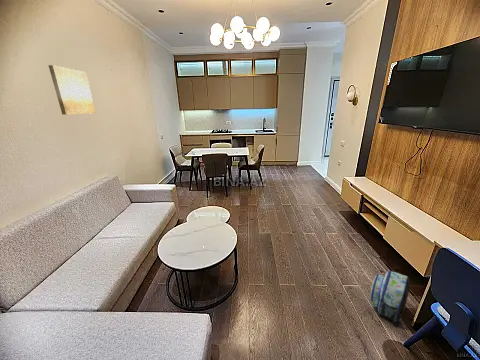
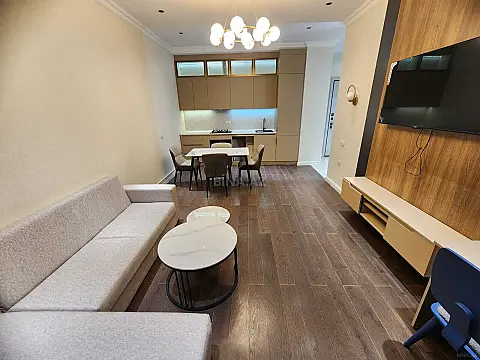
- backpack [369,269,411,327]
- wall art [47,64,96,116]
